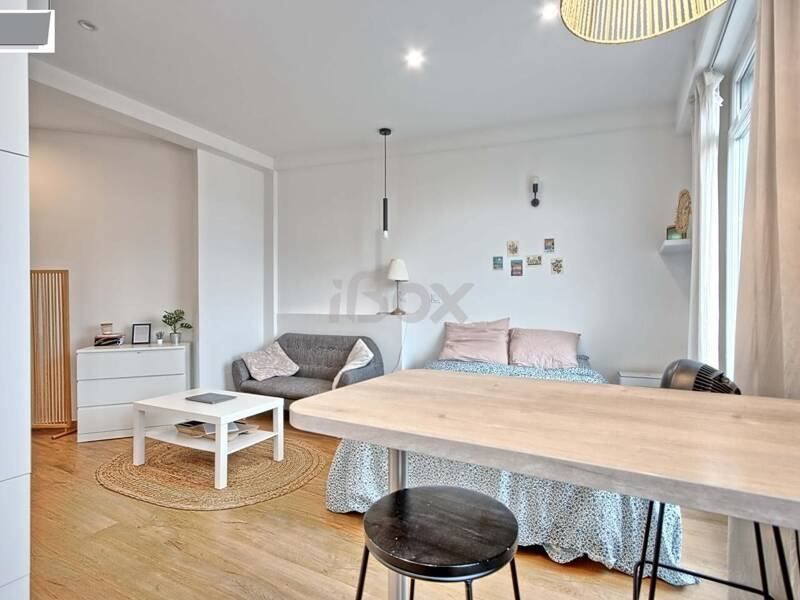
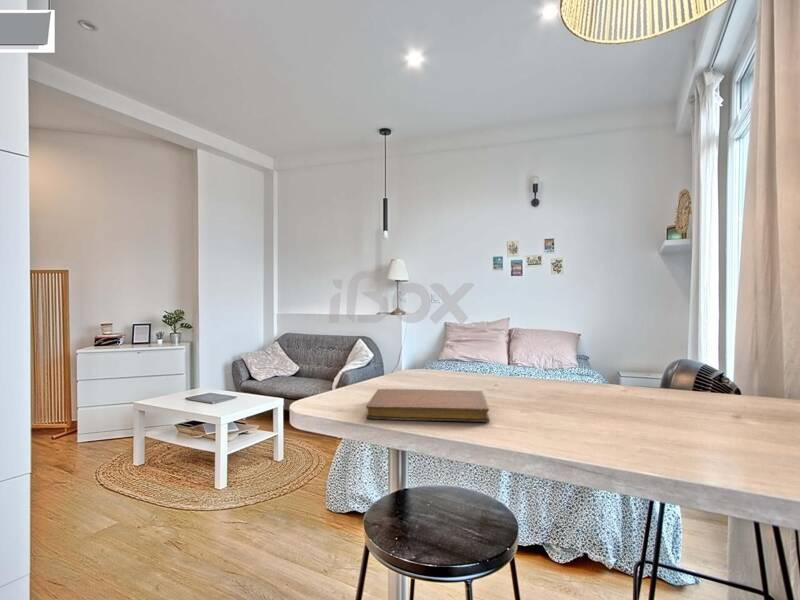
+ notebook [365,388,491,423]
